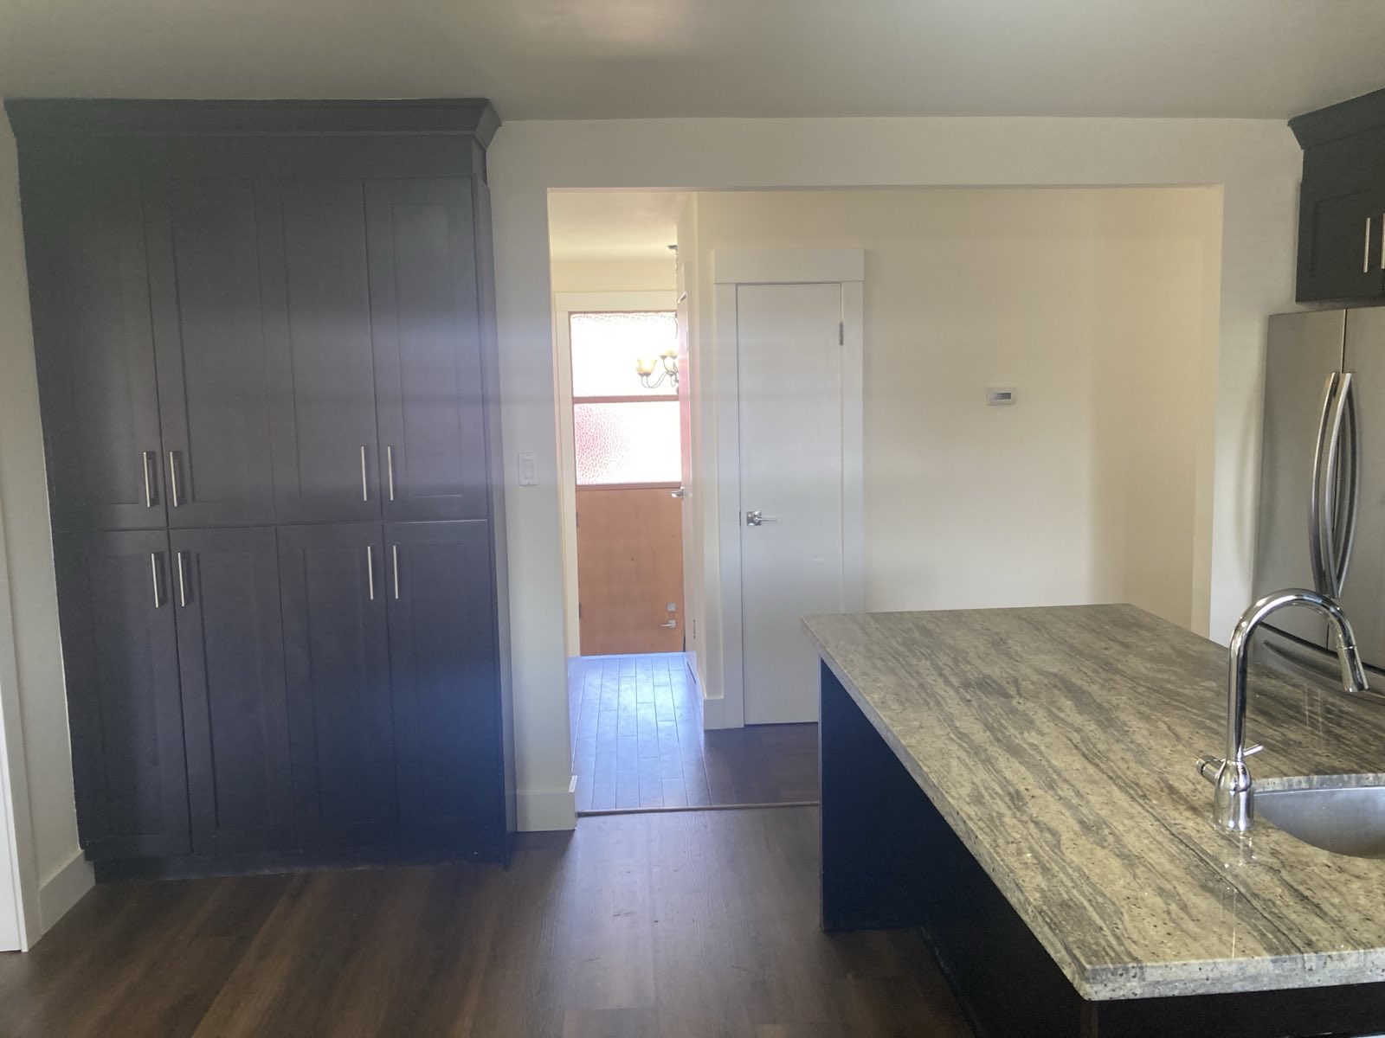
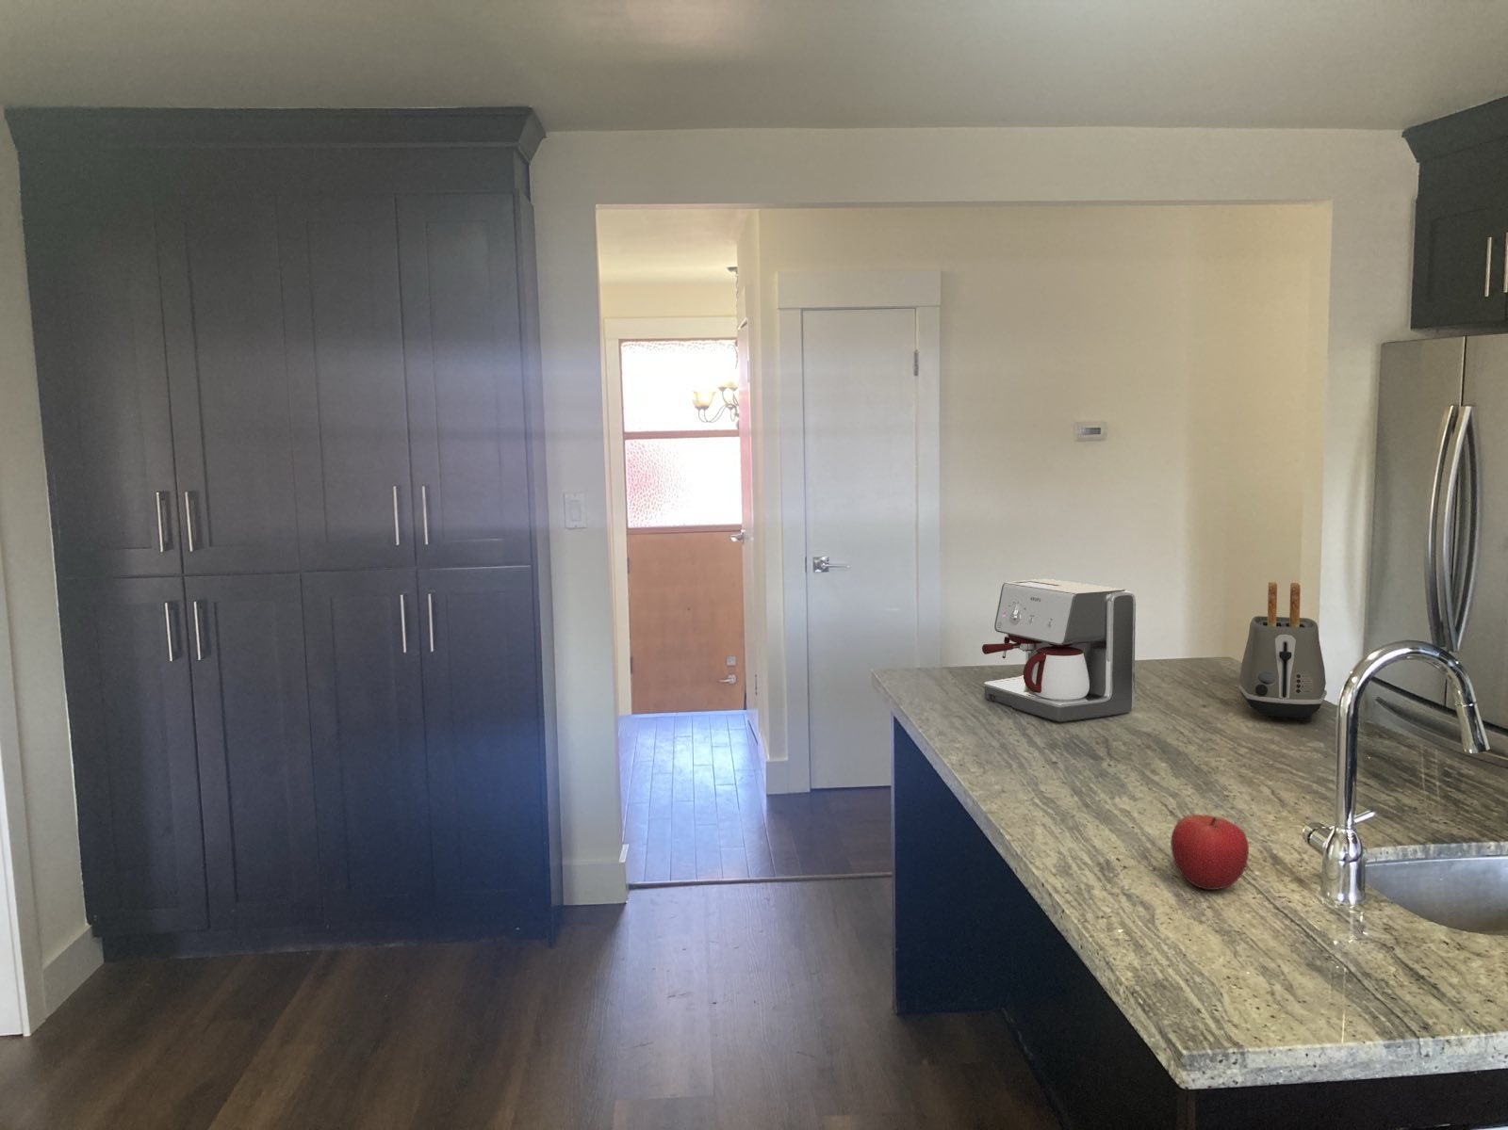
+ toaster [1237,580,1328,723]
+ coffee maker [981,578,1136,722]
+ fruit [1170,813,1250,890]
